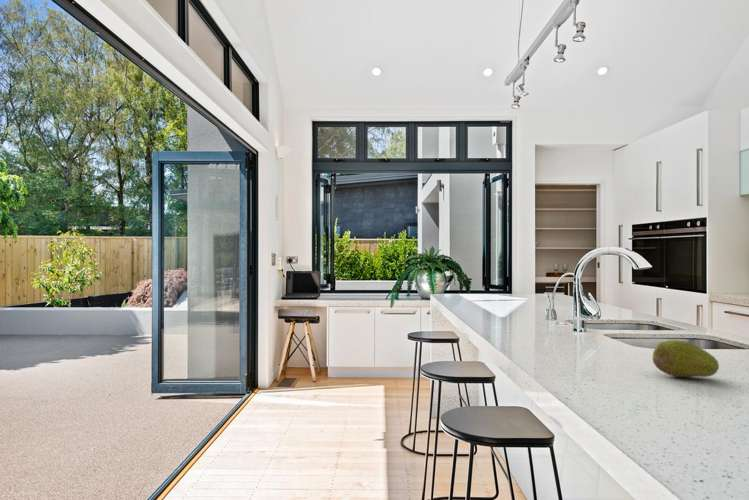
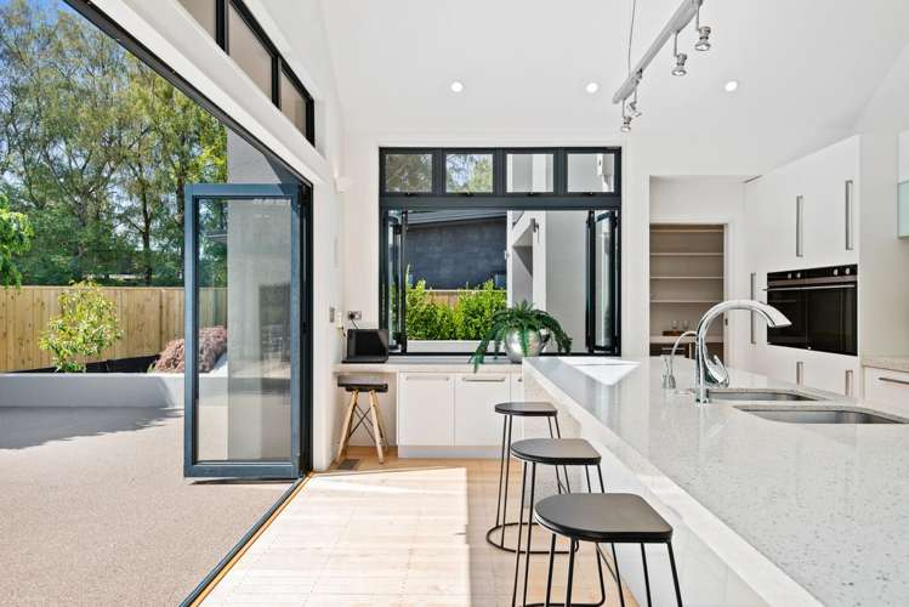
- fruit [651,339,720,378]
